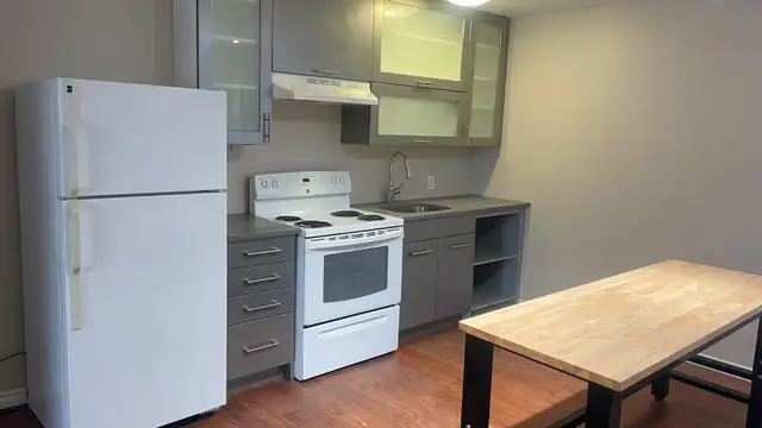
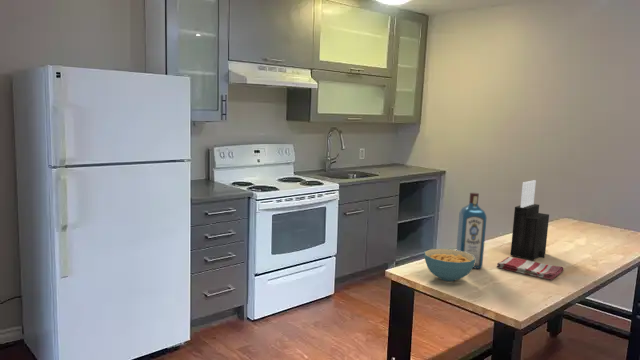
+ liquor [455,192,487,270]
+ dish towel [496,256,564,281]
+ cereal bowl [423,248,475,282]
+ knife block [510,179,550,261]
